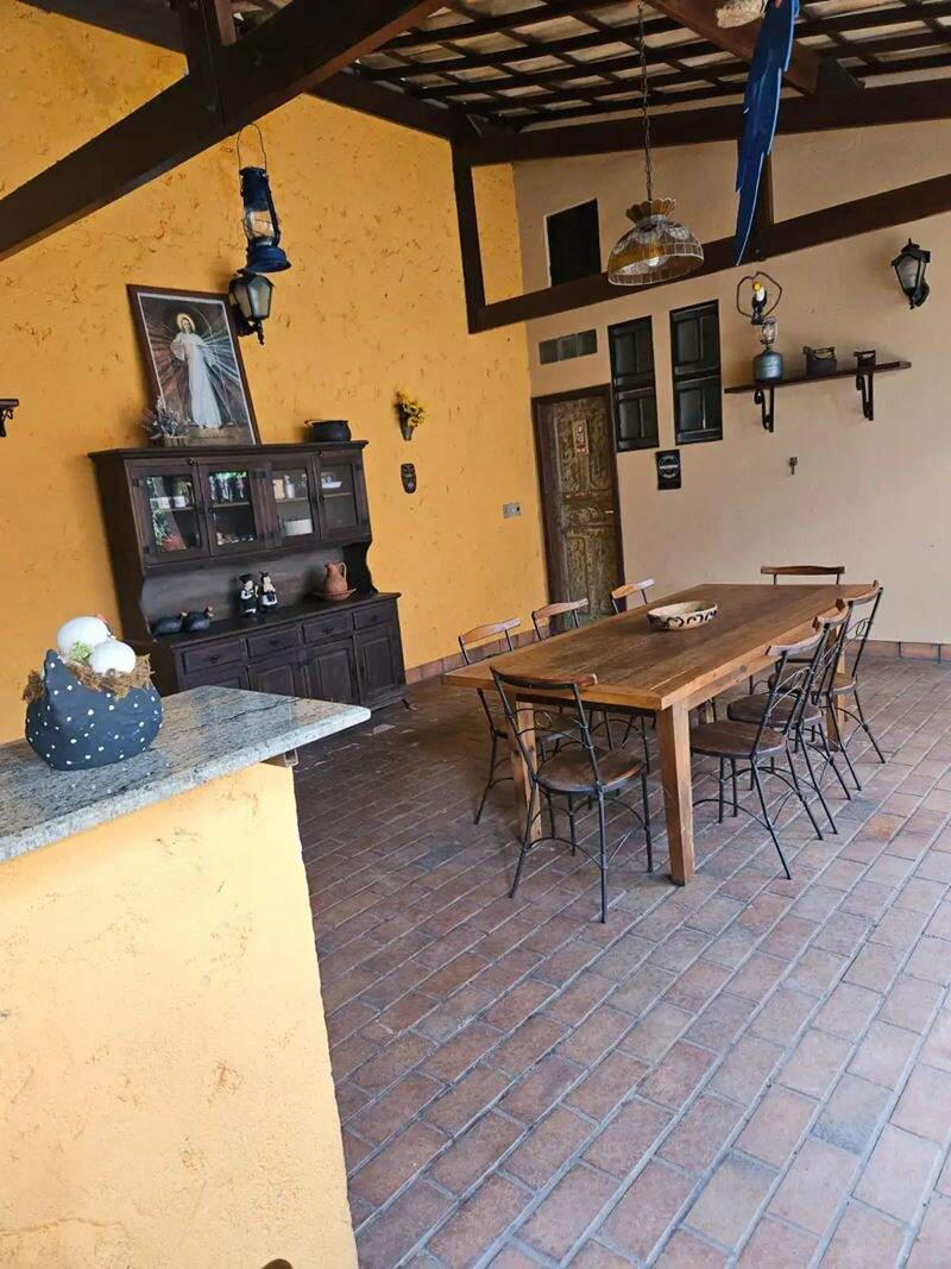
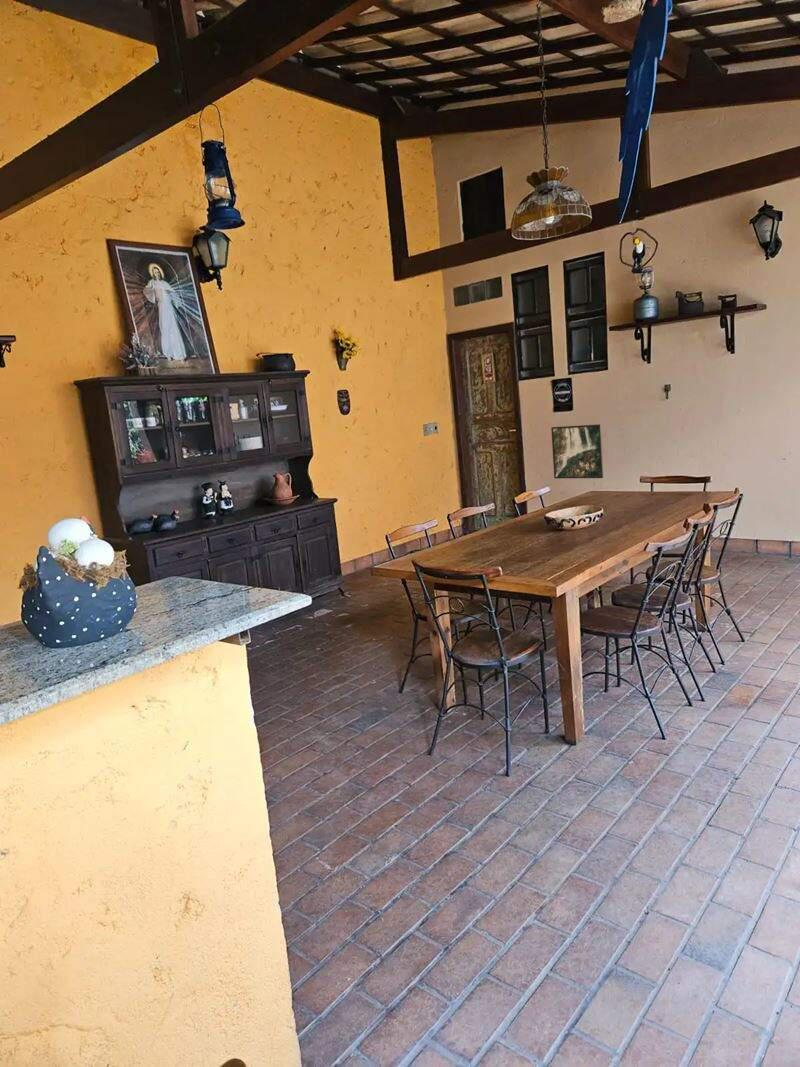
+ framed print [550,423,604,479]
